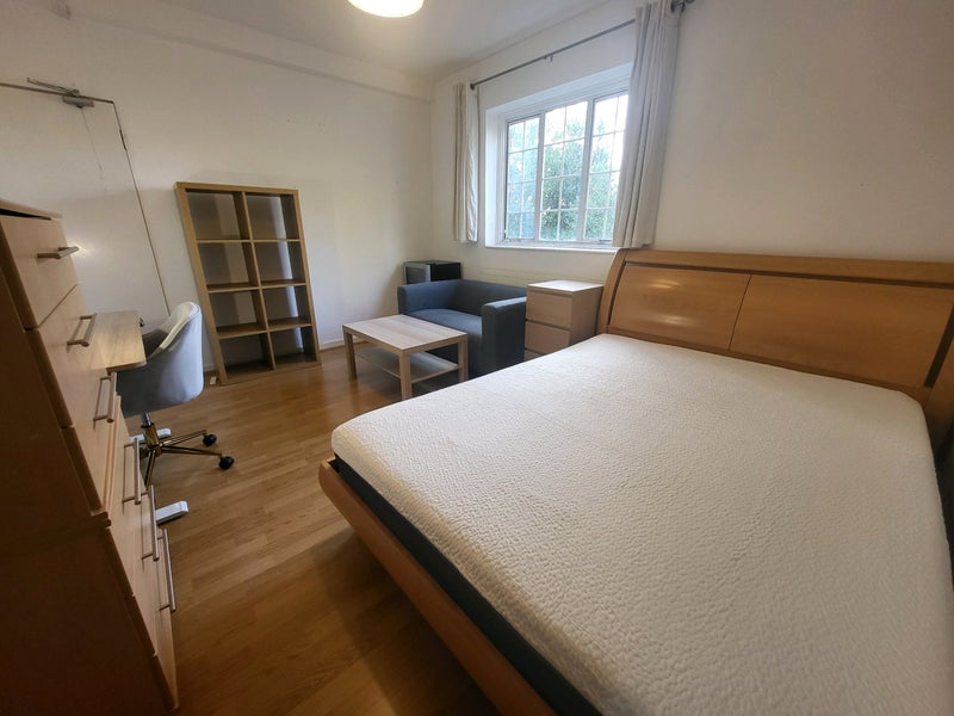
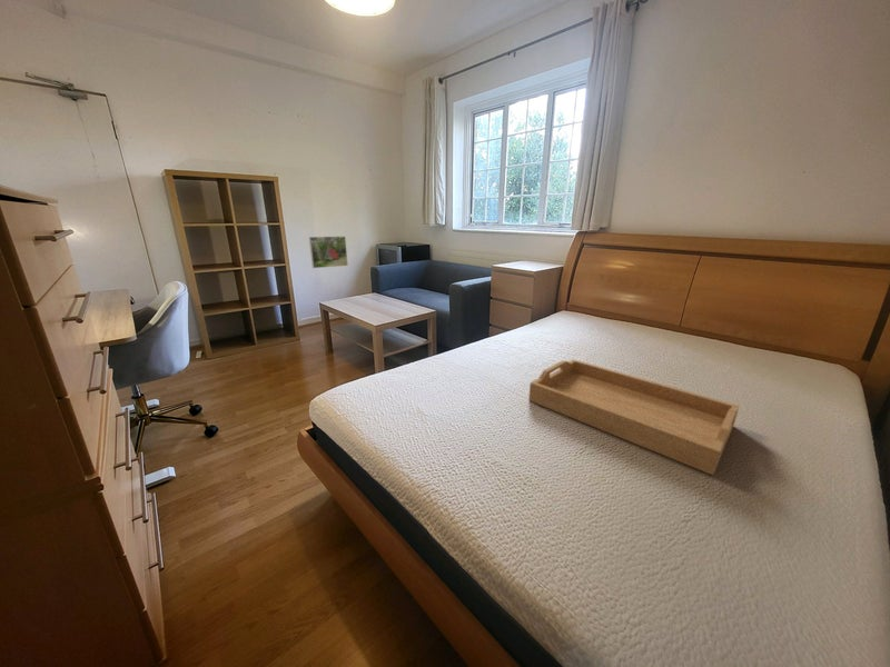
+ serving tray [527,358,741,476]
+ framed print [308,236,349,269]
